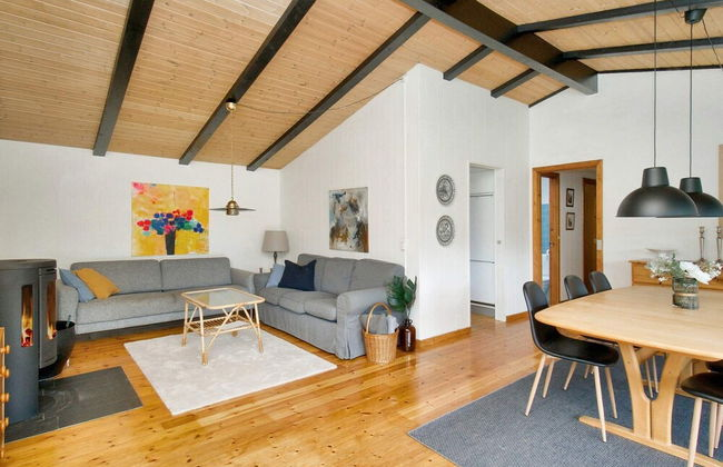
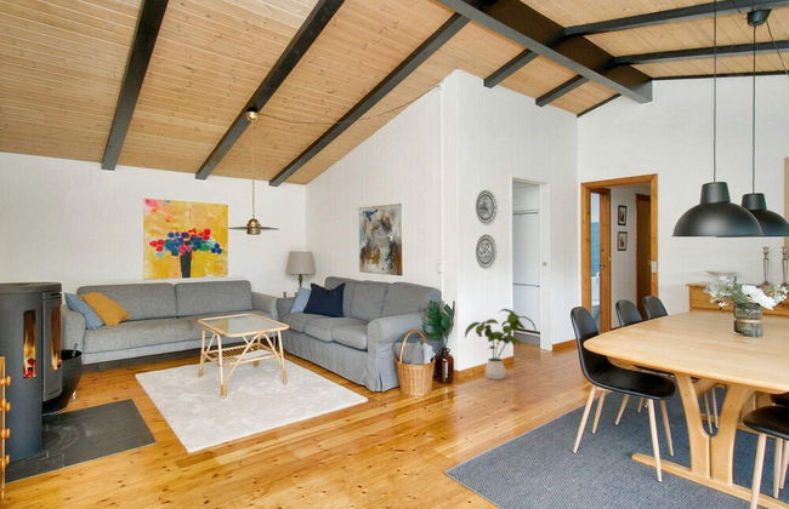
+ house plant [464,308,538,381]
